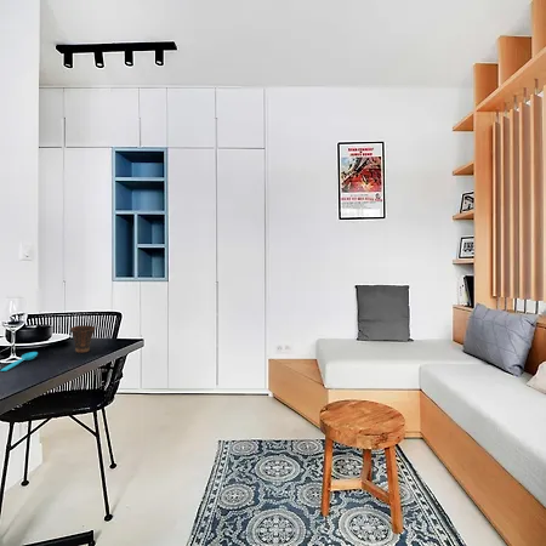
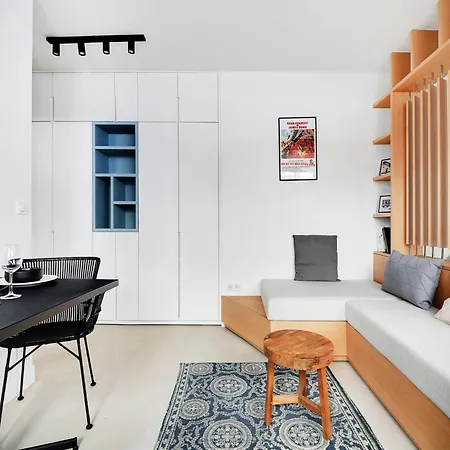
- cup [69,324,97,354]
- spoon [0,351,39,372]
